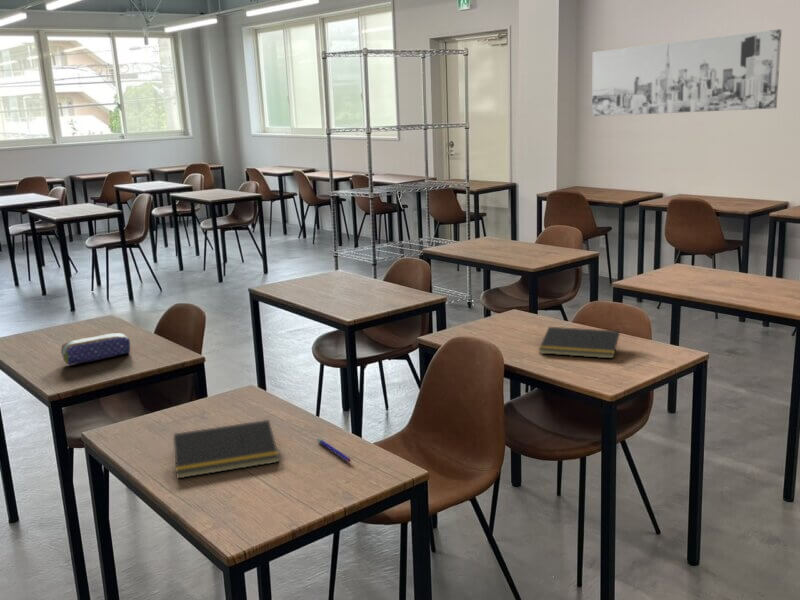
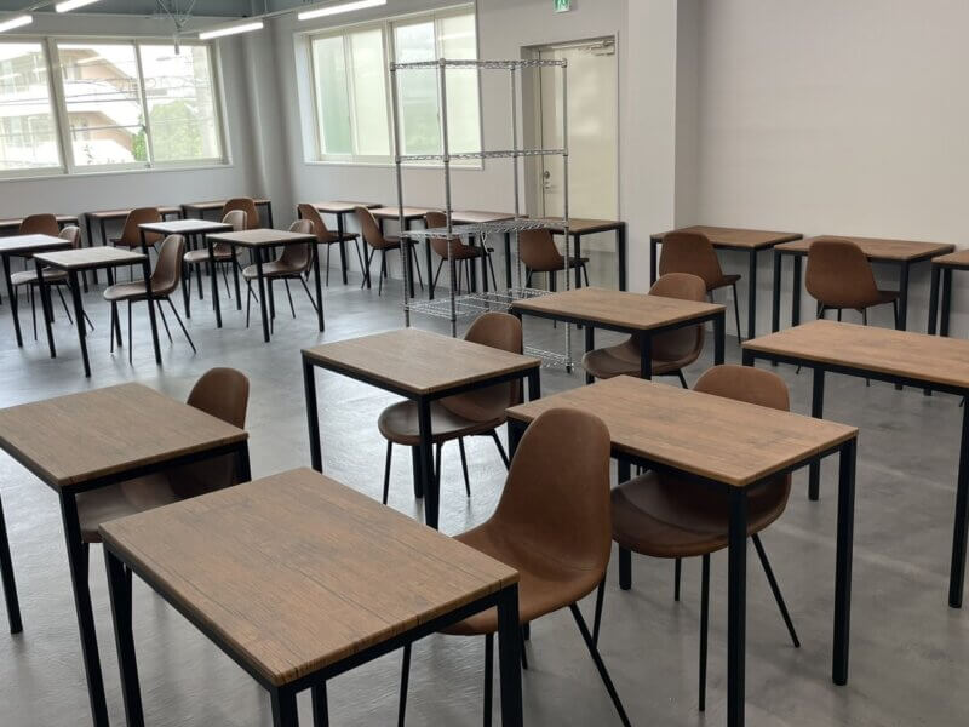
- pen [317,437,352,463]
- pencil case [60,332,131,366]
- notepad [172,419,280,480]
- notepad [538,326,621,360]
- wall art [591,28,783,117]
